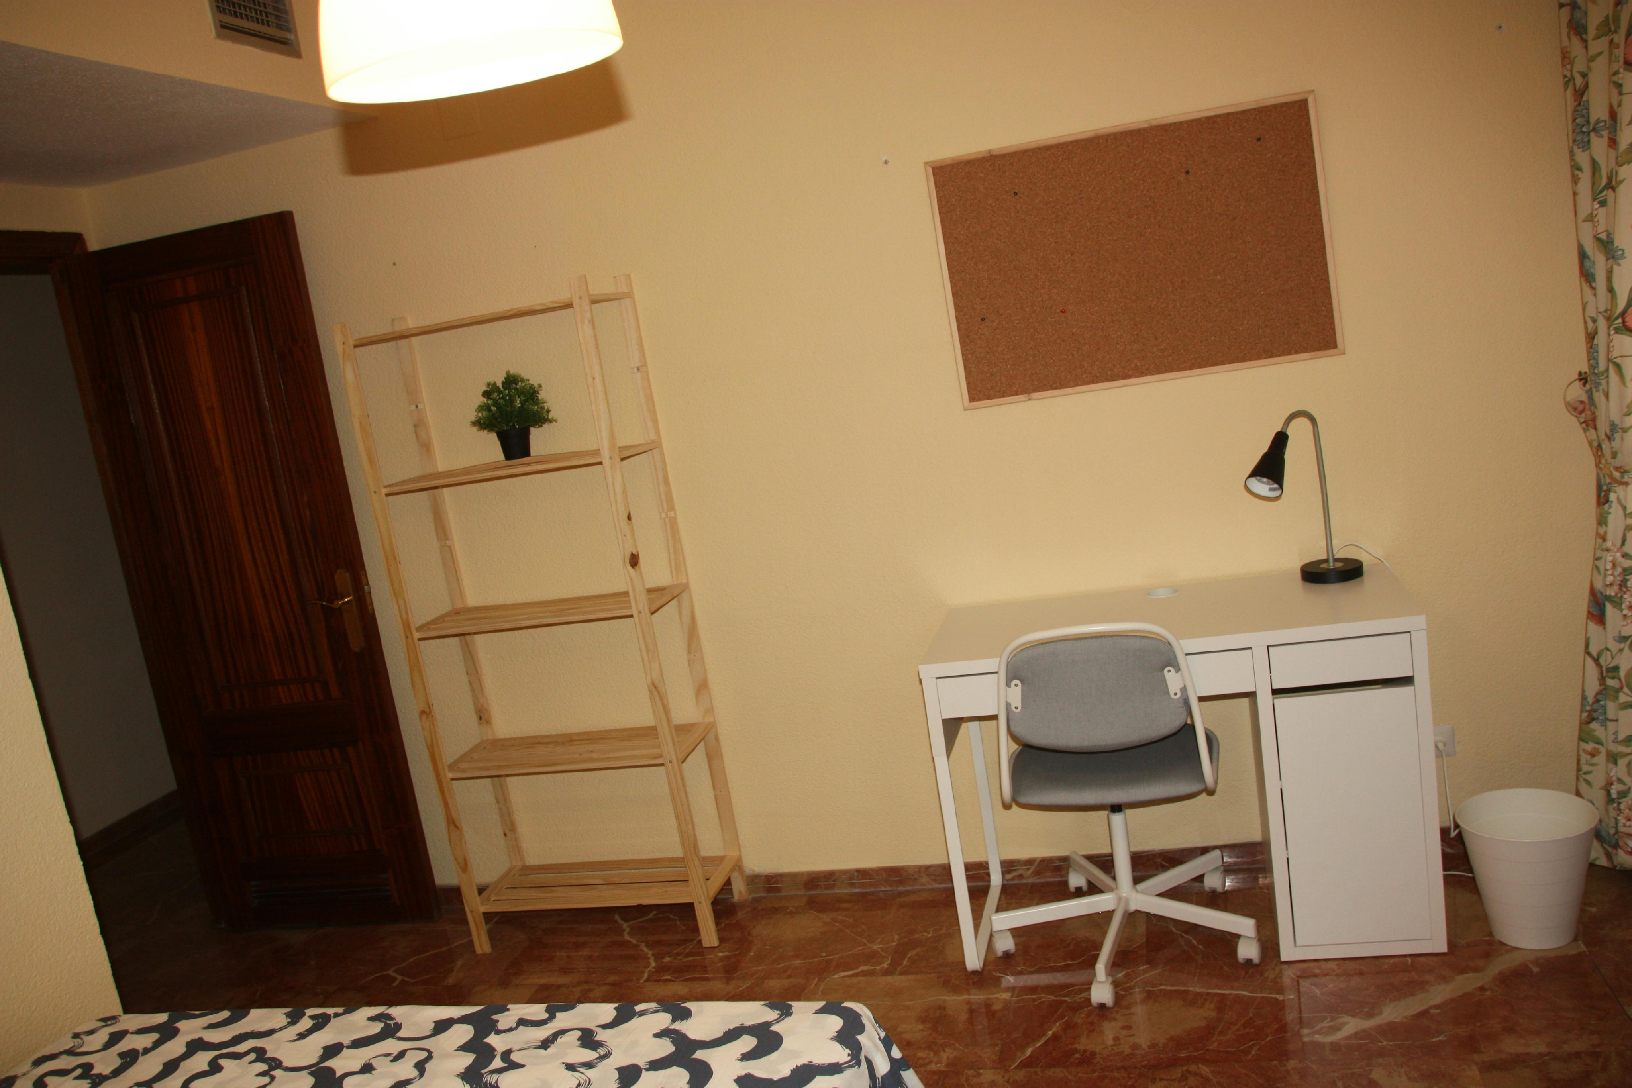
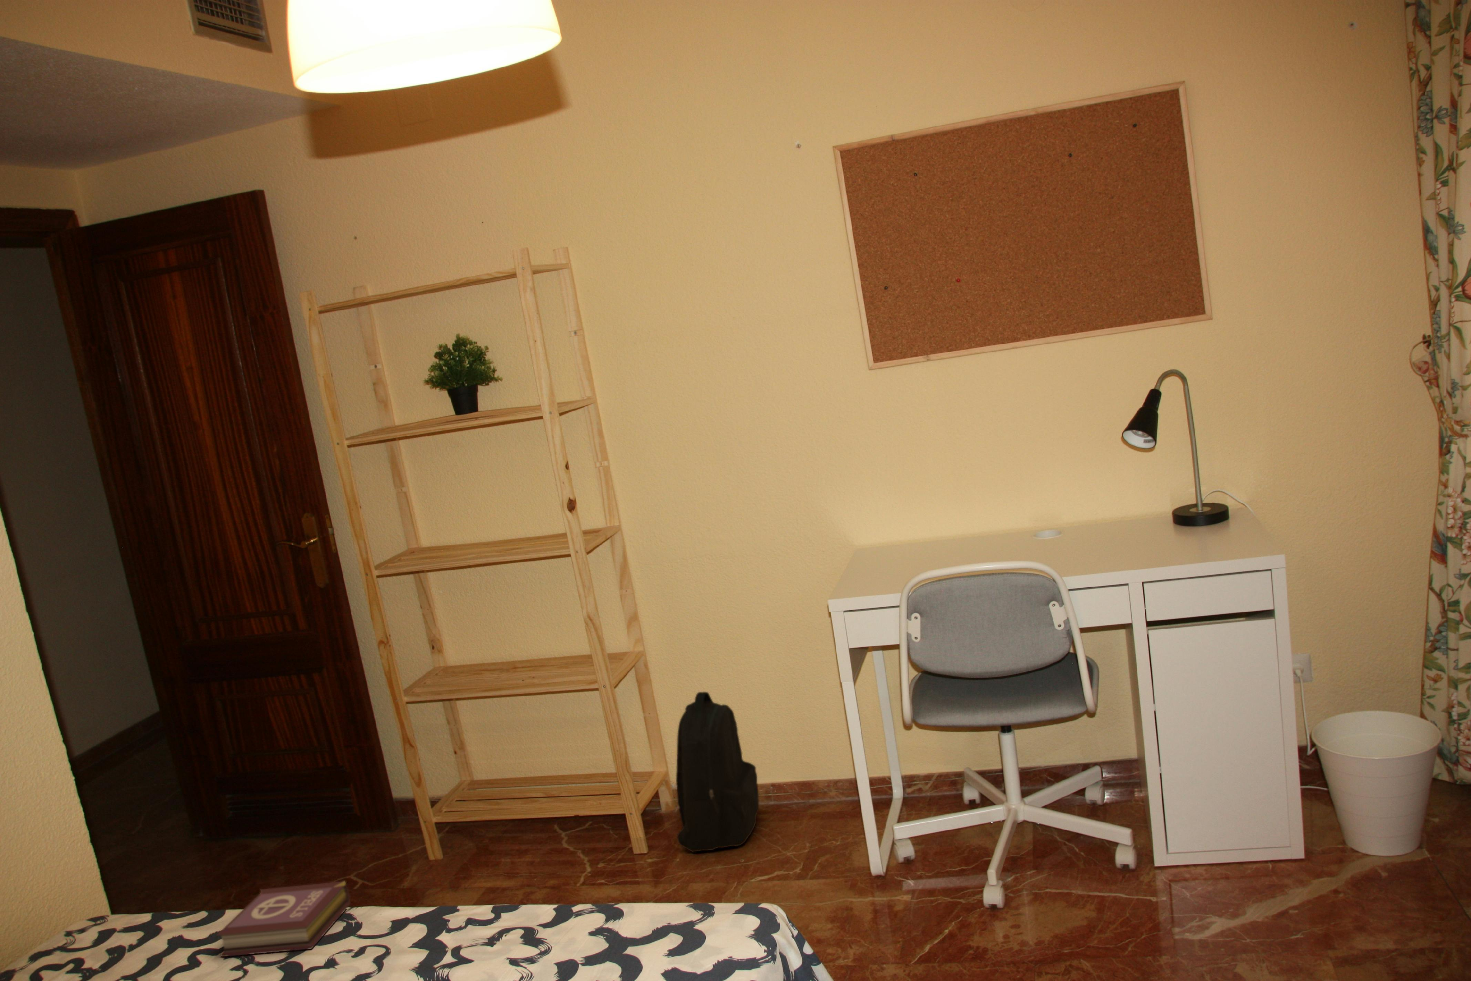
+ backpack [675,692,760,853]
+ book [216,880,351,957]
